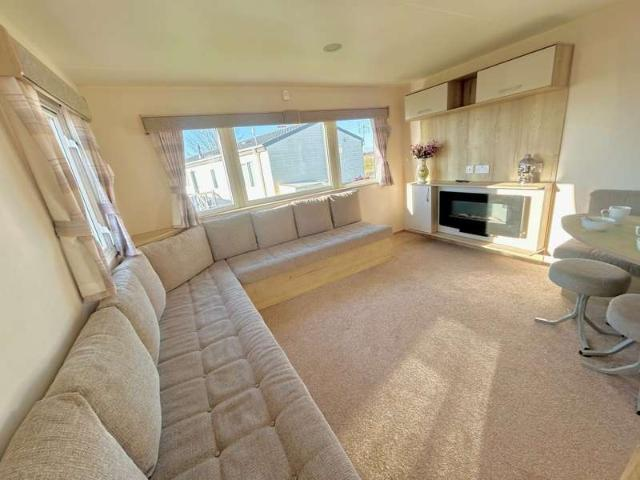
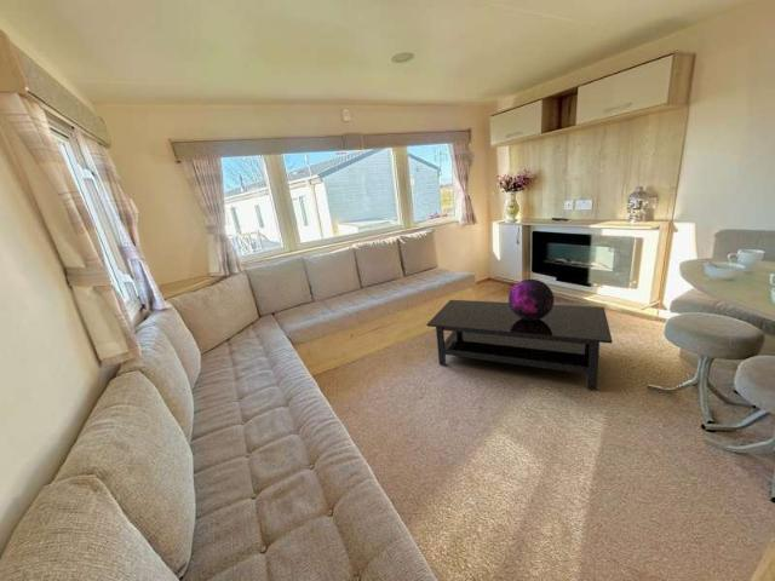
+ coffee table [425,299,614,391]
+ decorative orb [507,278,555,321]
